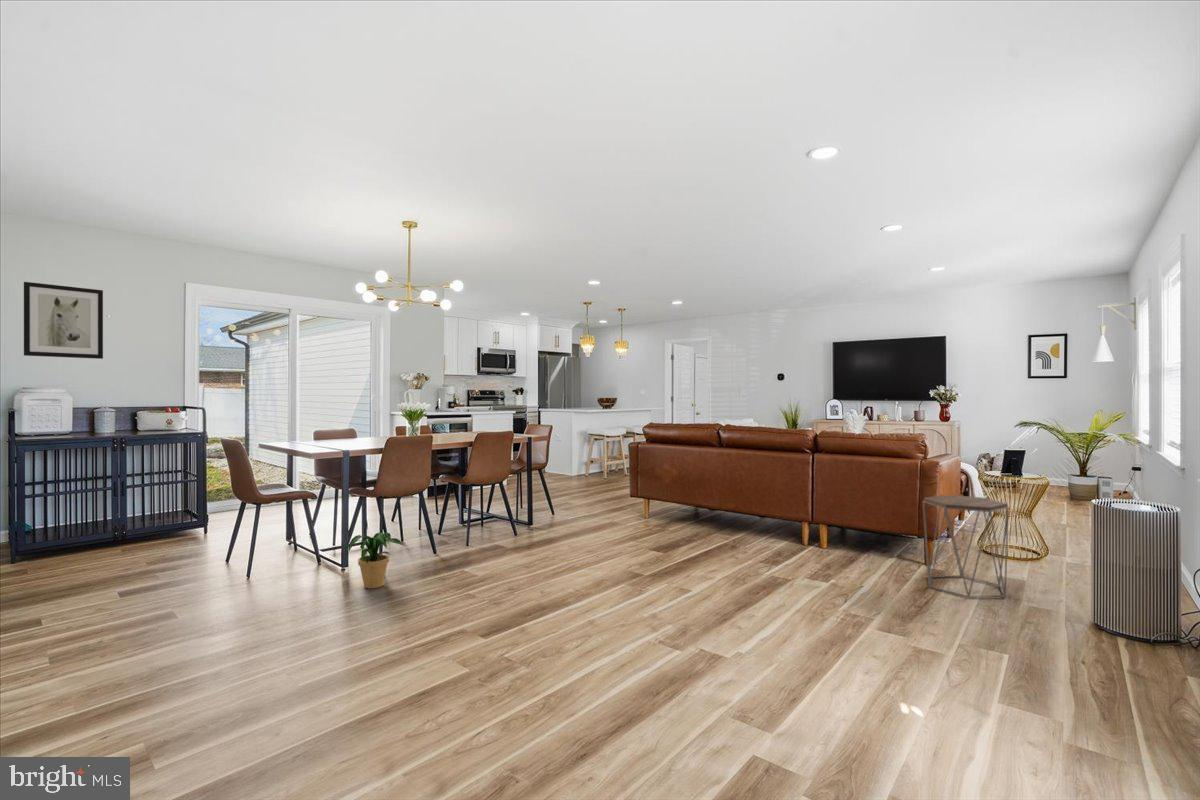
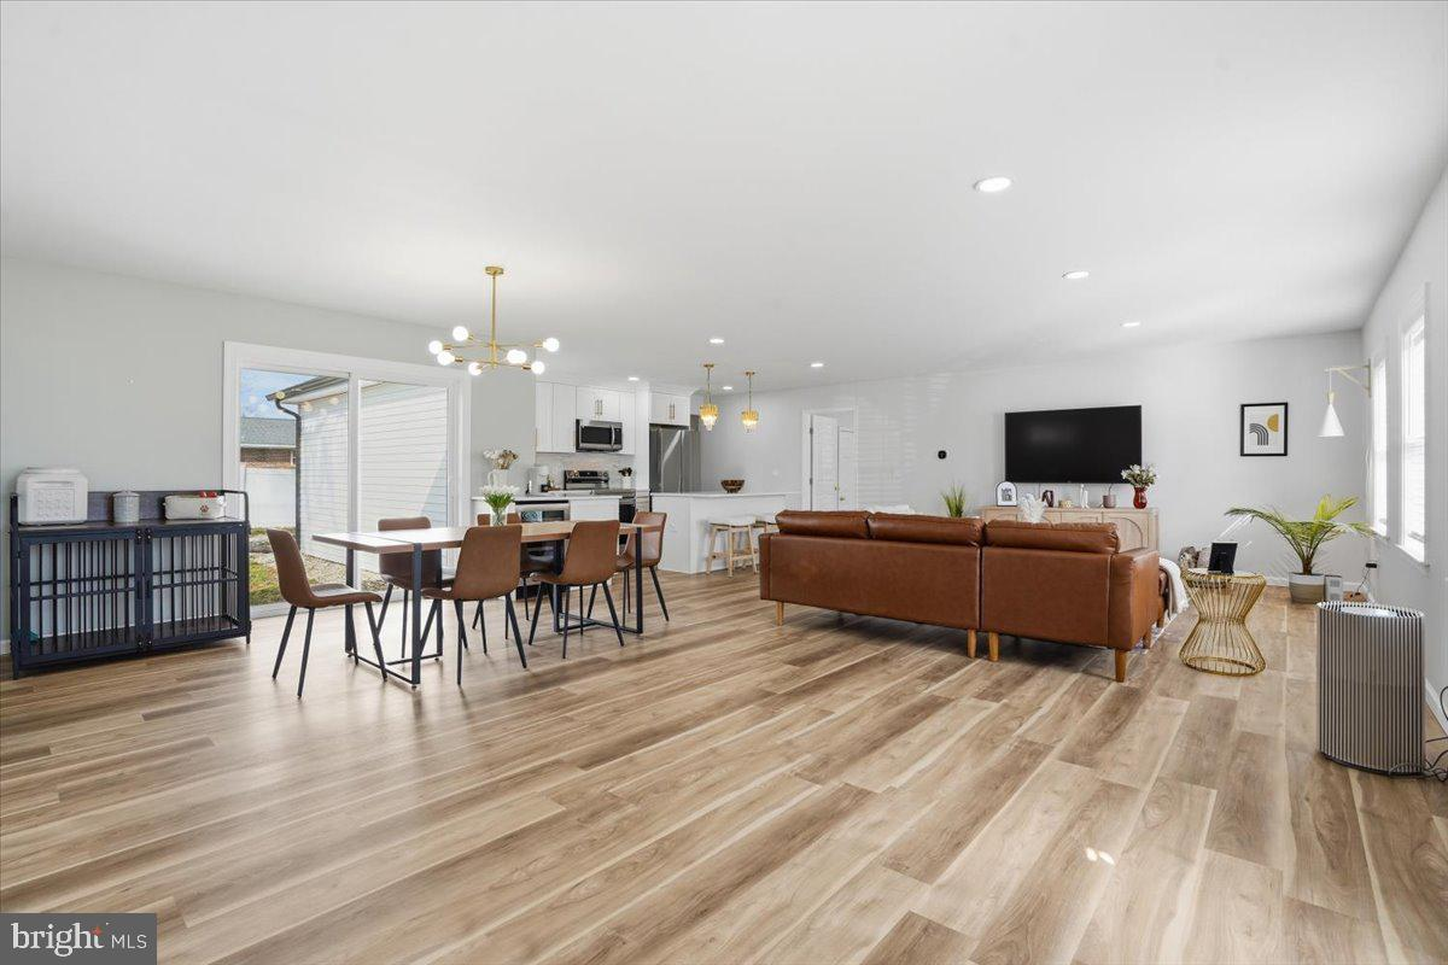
- potted plant [346,532,405,589]
- wall art [23,281,104,360]
- side table [922,494,1010,599]
